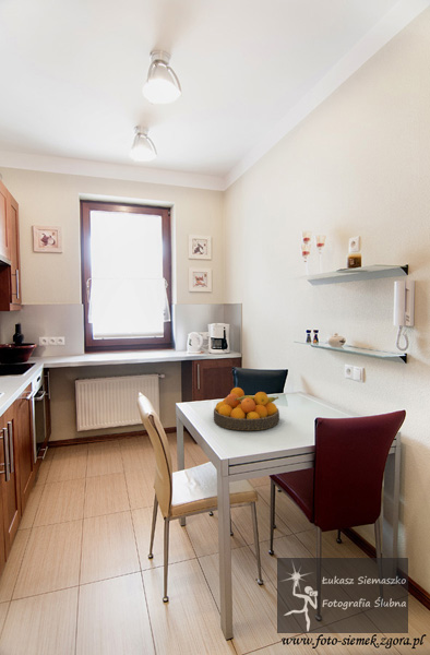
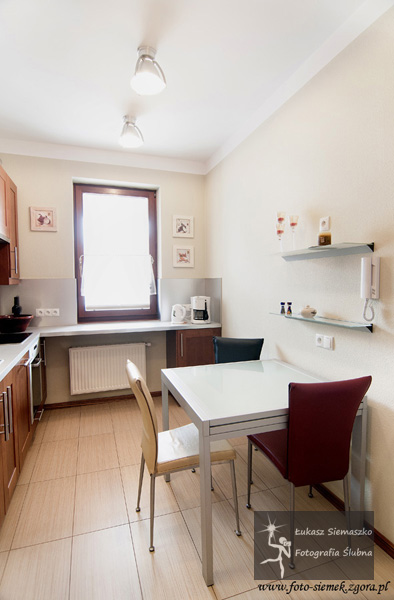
- fruit bowl [213,386,280,431]
